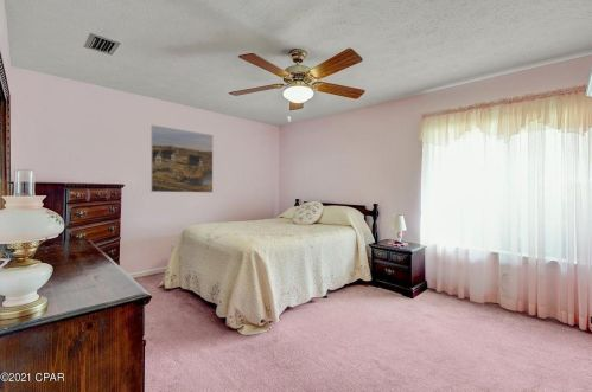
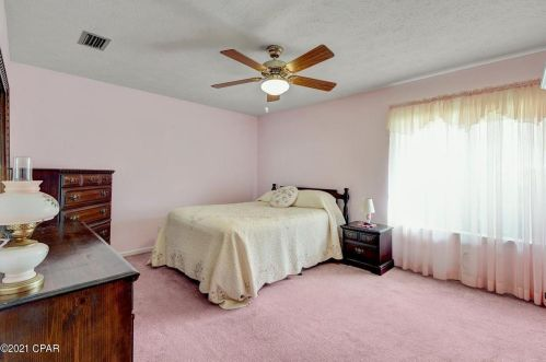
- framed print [149,124,214,193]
